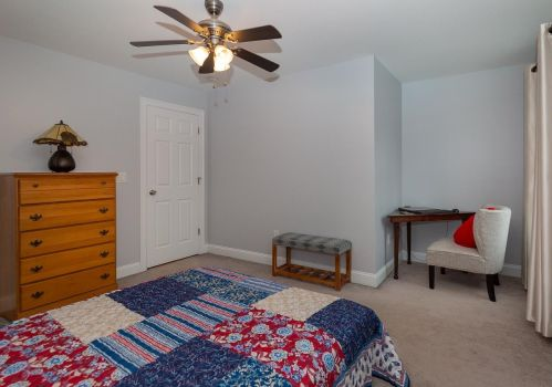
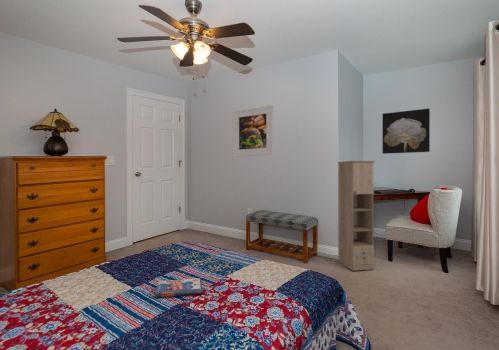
+ wall art [382,108,431,155]
+ storage cabinet [336,160,376,272]
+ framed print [233,104,274,158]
+ book [154,277,203,299]
